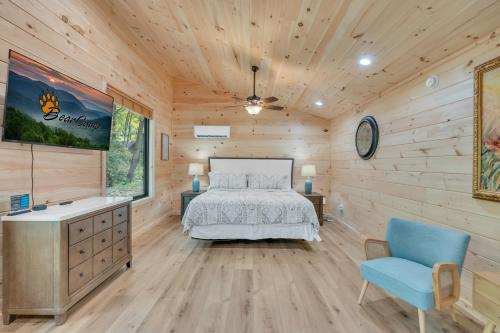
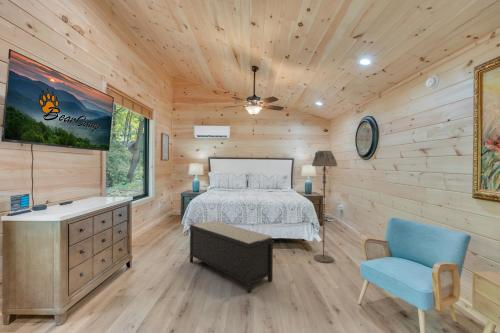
+ floor lamp [311,150,338,264]
+ bench [188,220,275,294]
